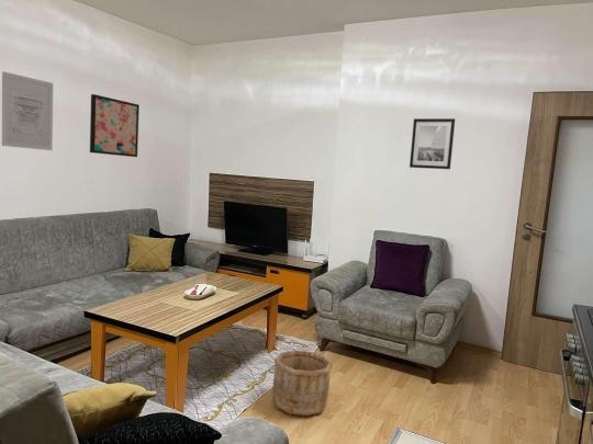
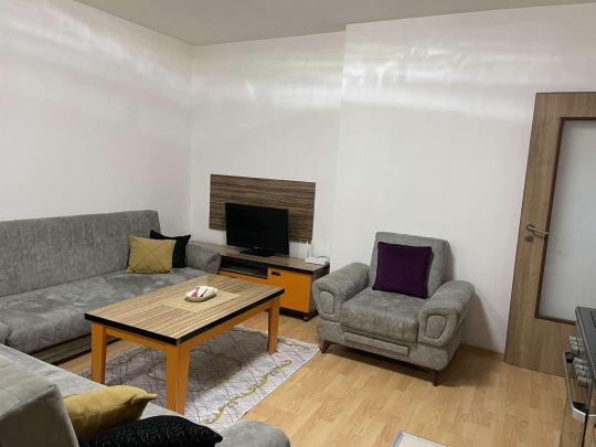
- wall art [1,70,54,151]
- wooden bucket [271,349,334,417]
- wall art [89,93,141,158]
- wall art [409,117,456,170]
